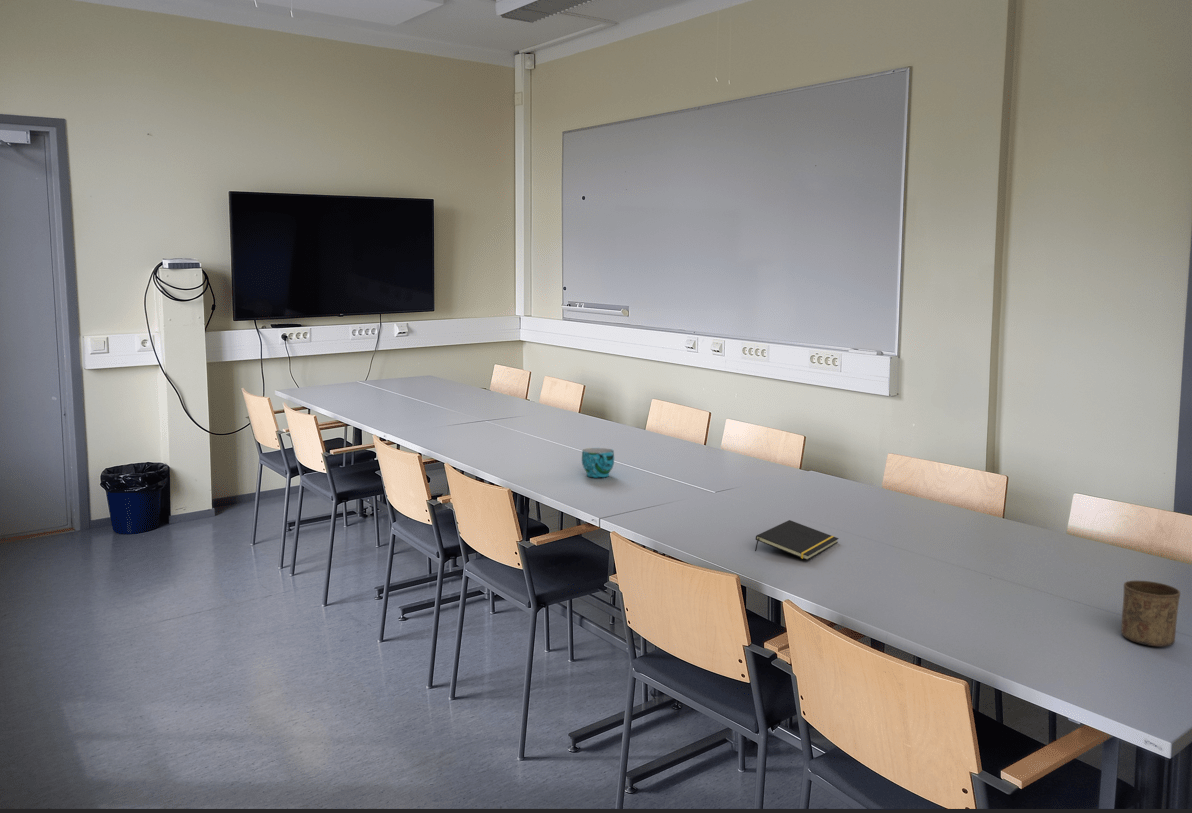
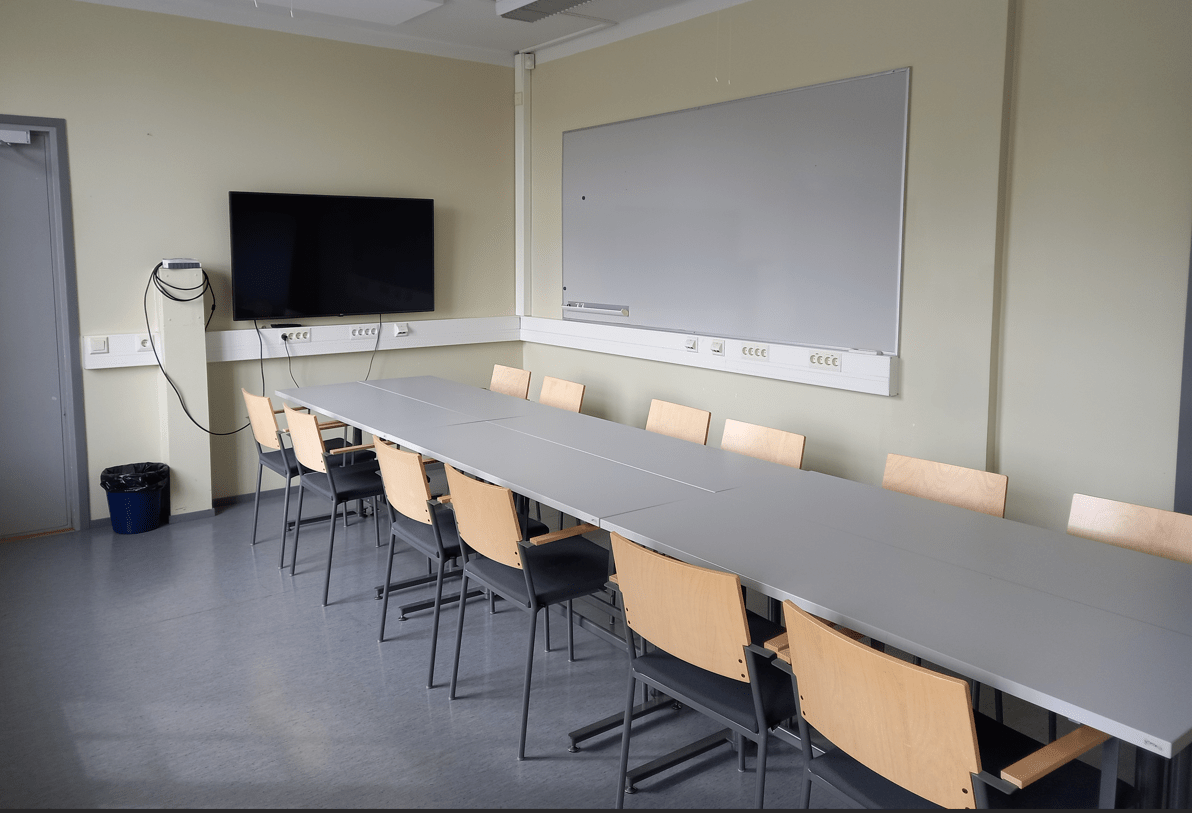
- notepad [754,519,840,561]
- cup [1120,580,1181,648]
- cup [581,447,615,478]
